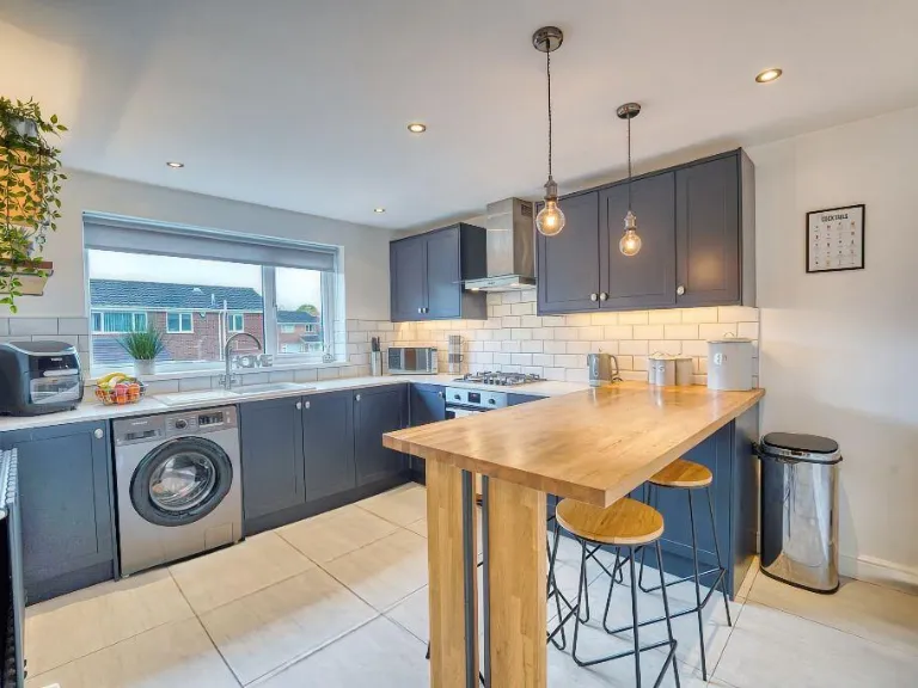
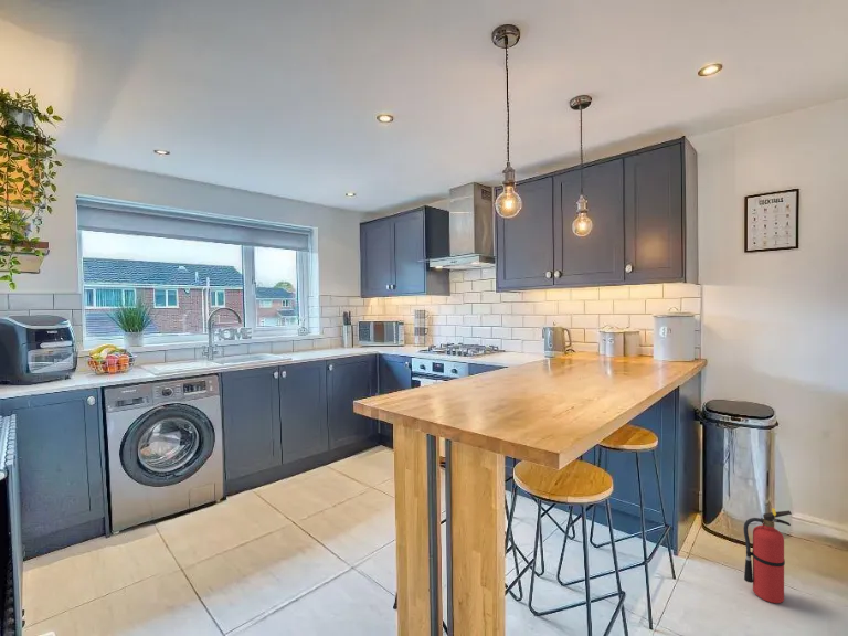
+ fire extinguisher [743,507,793,604]
